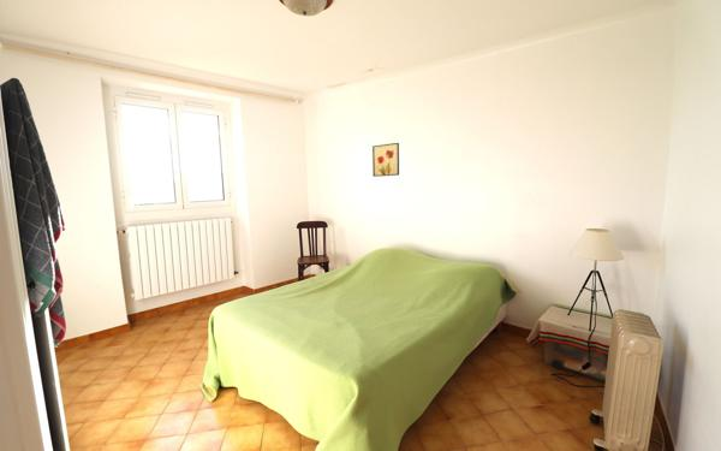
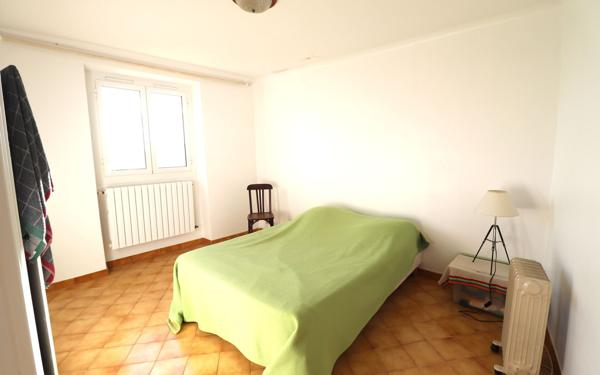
- wall art [371,142,400,178]
